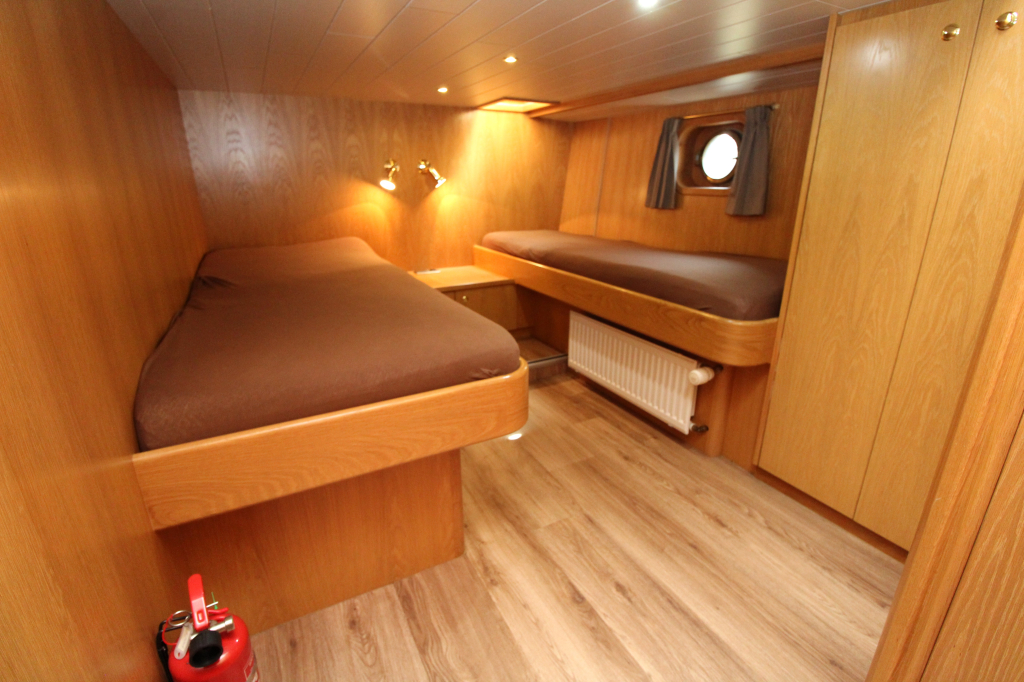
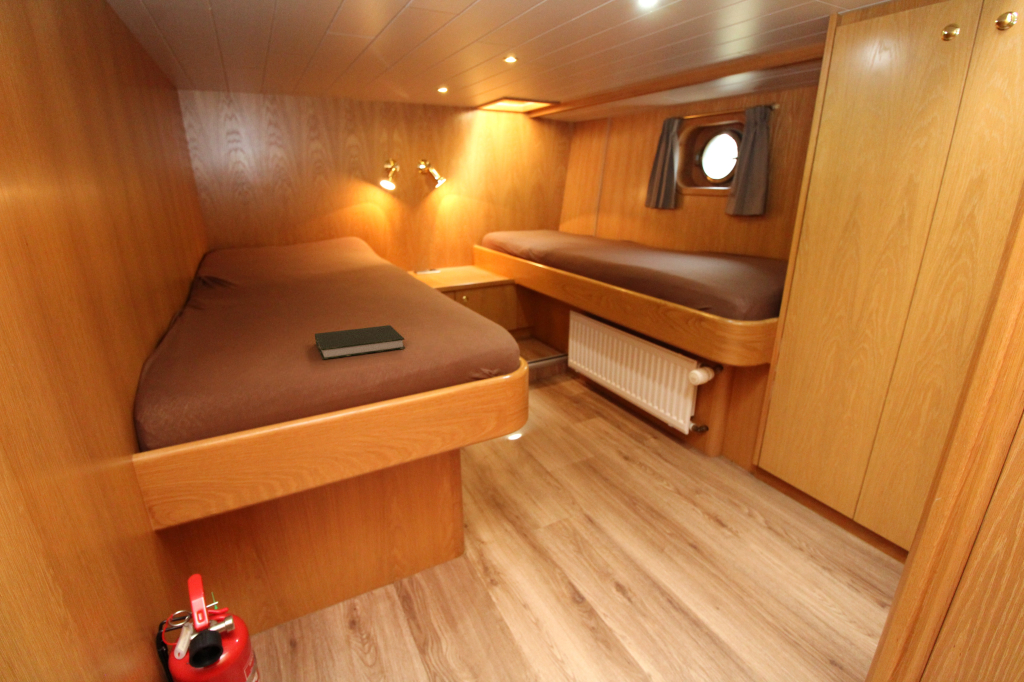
+ book [314,324,406,360]
